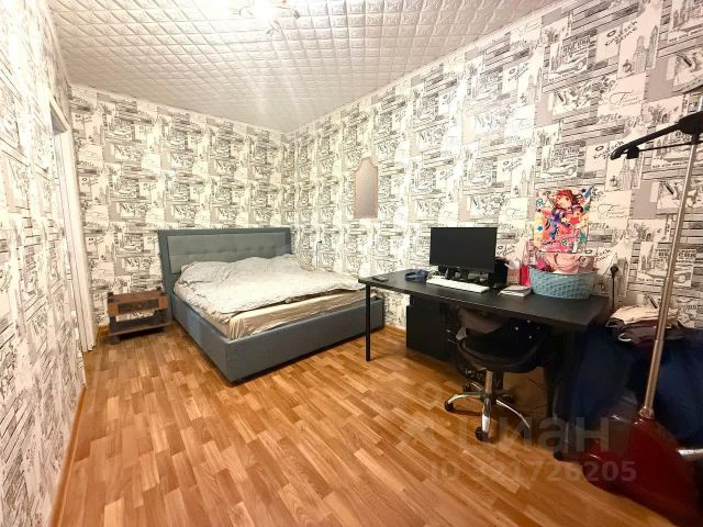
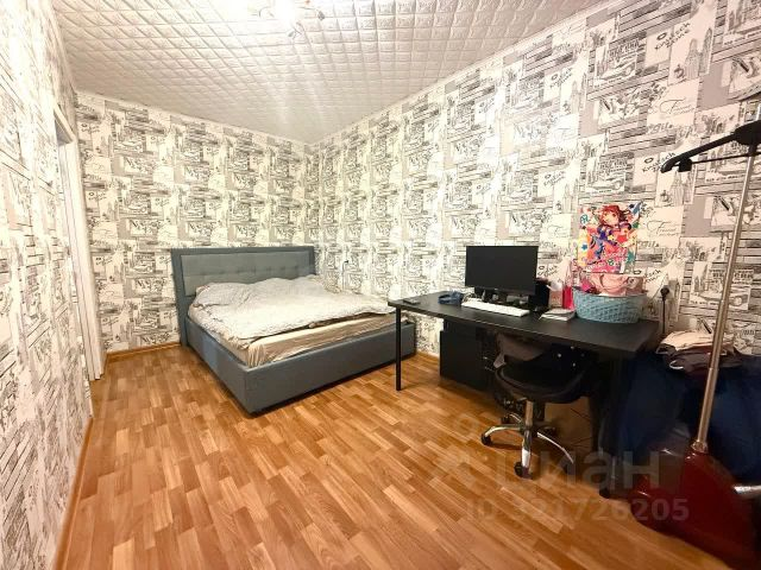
- home mirror [353,155,379,220]
- nightstand [105,285,171,345]
